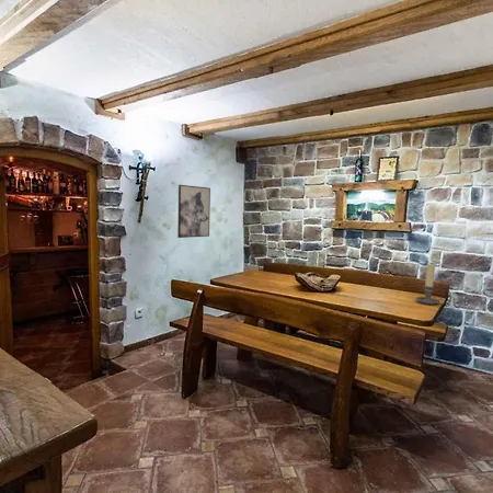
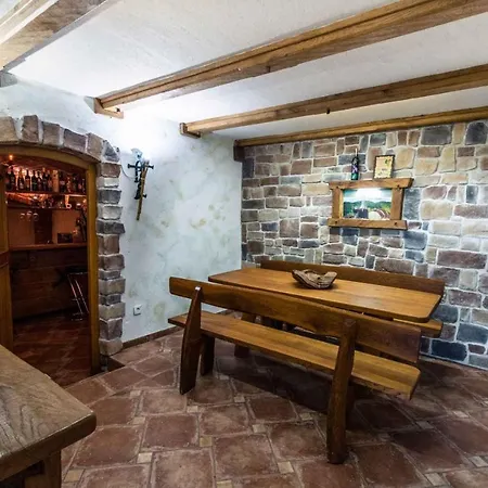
- wall art [176,184,211,239]
- candle holder [415,263,446,306]
